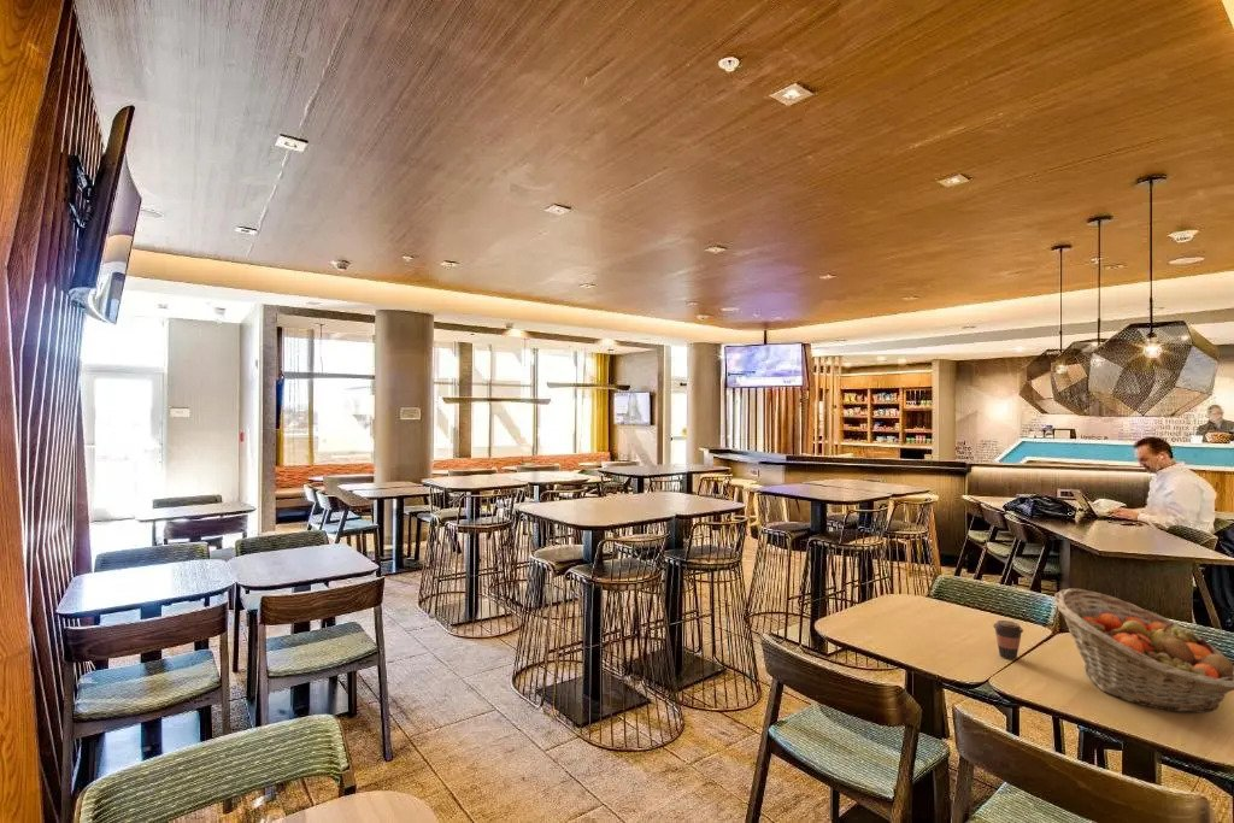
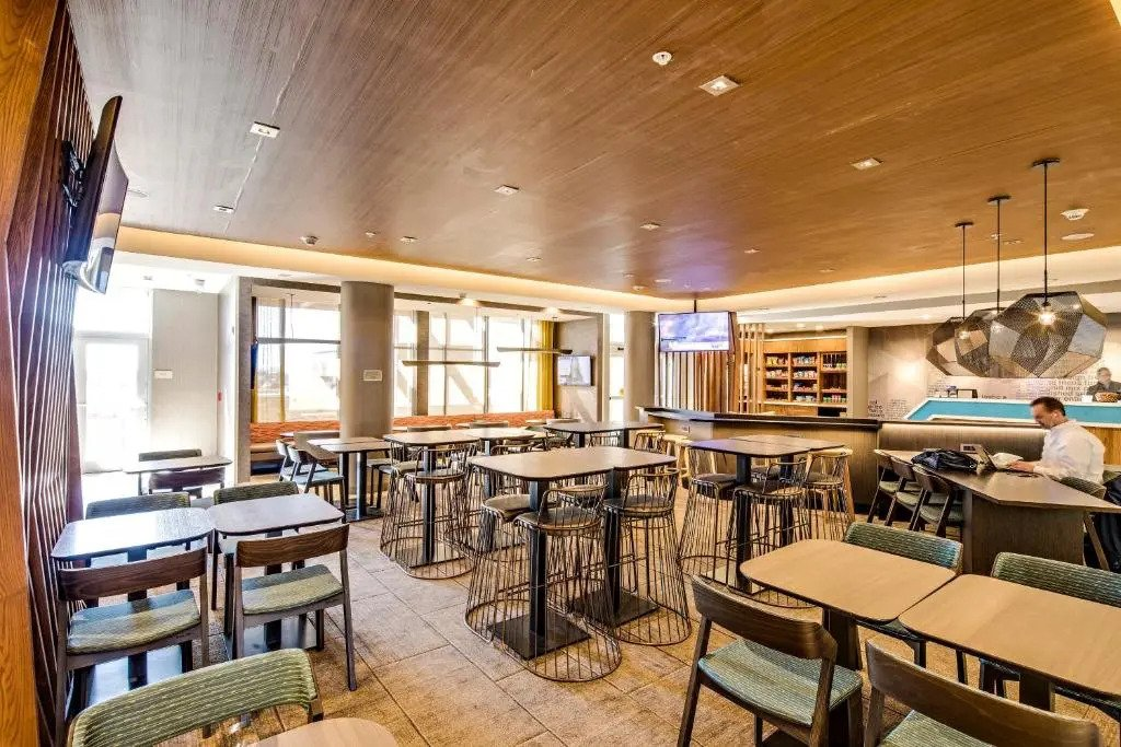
- coffee cup [992,619,1024,660]
- fruit basket [1053,588,1234,713]
